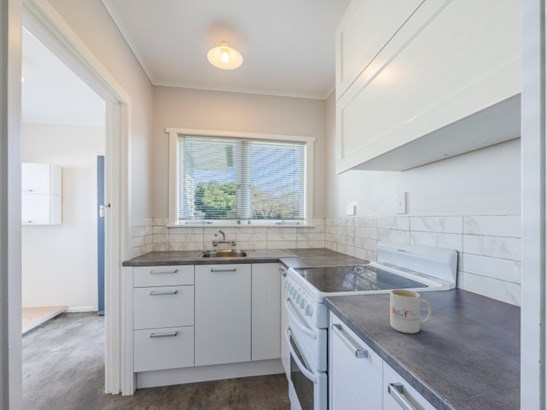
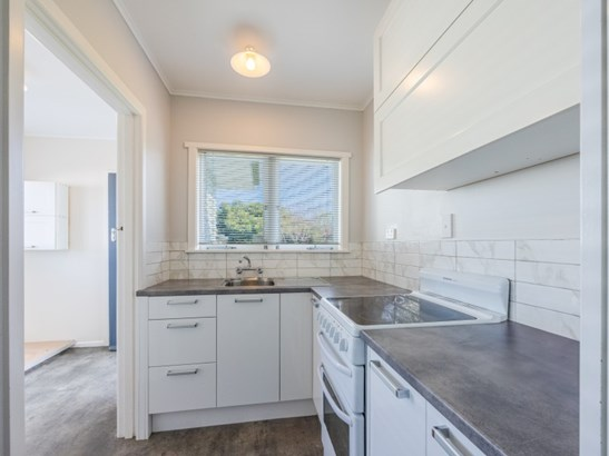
- mug [389,288,432,334]
